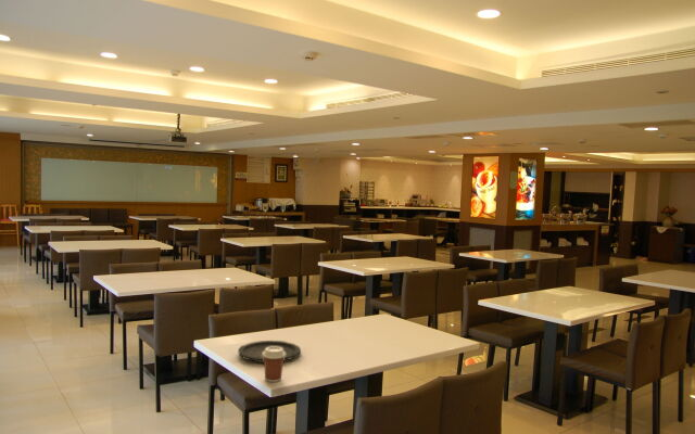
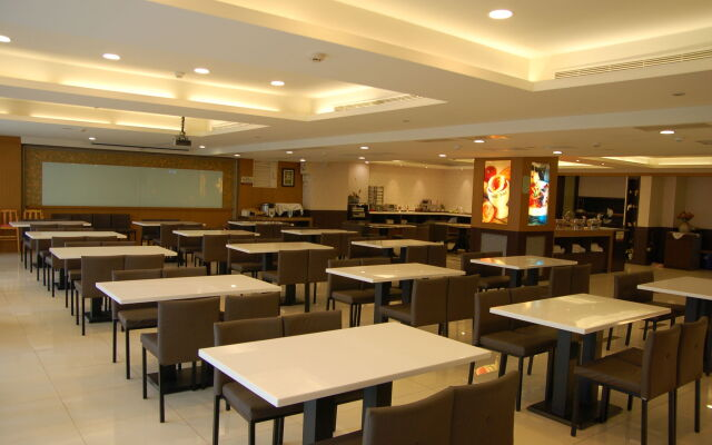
- coffee cup [263,346,286,383]
- plate [238,340,302,363]
